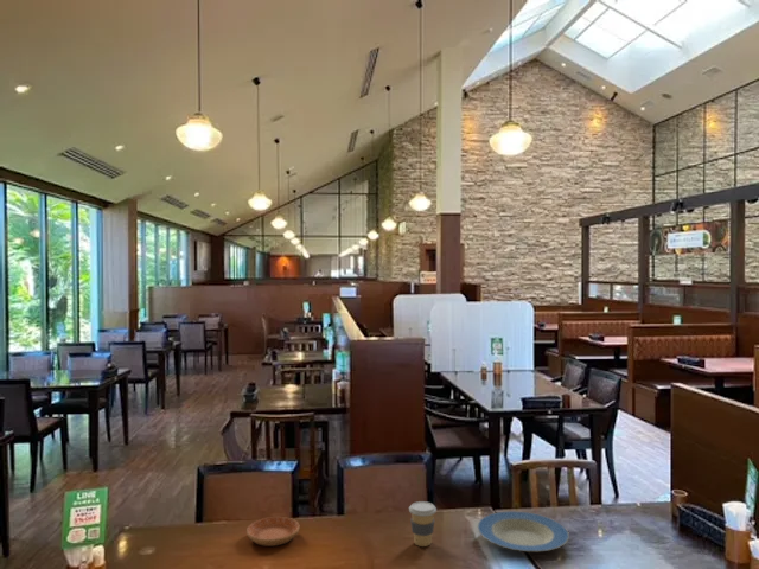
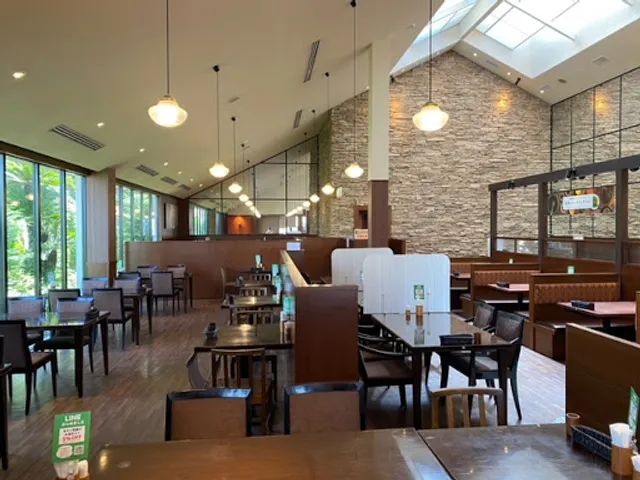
- coffee cup [408,500,438,548]
- plate [477,510,570,552]
- saucer [245,516,301,548]
